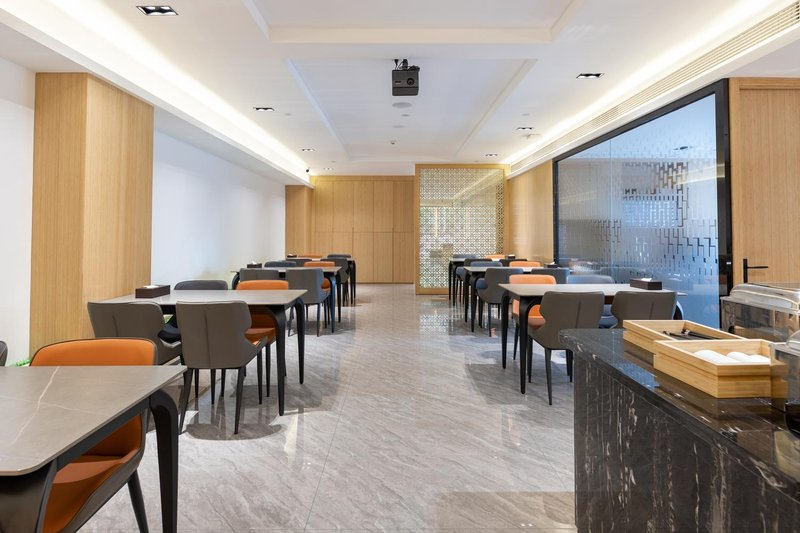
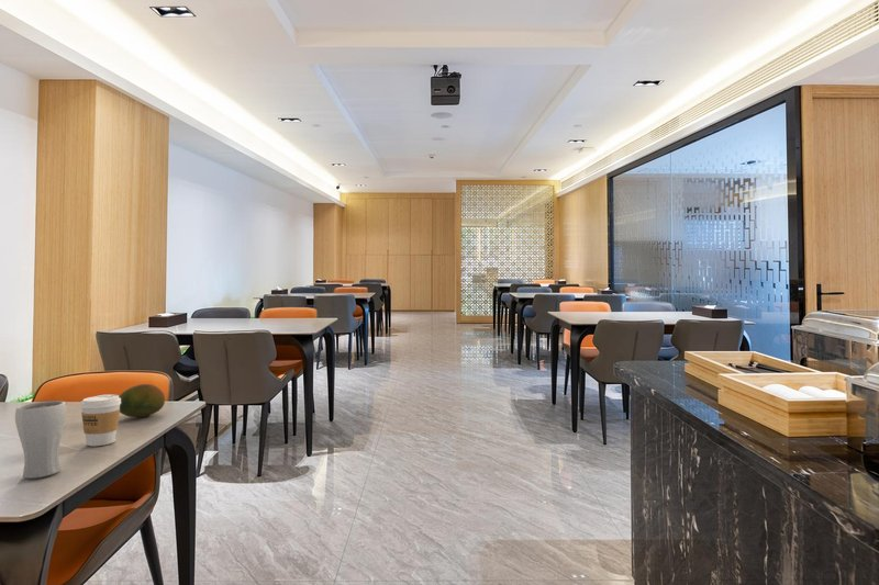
+ fruit [119,383,166,418]
+ drinking glass [14,400,67,480]
+ coffee cup [79,393,121,447]
